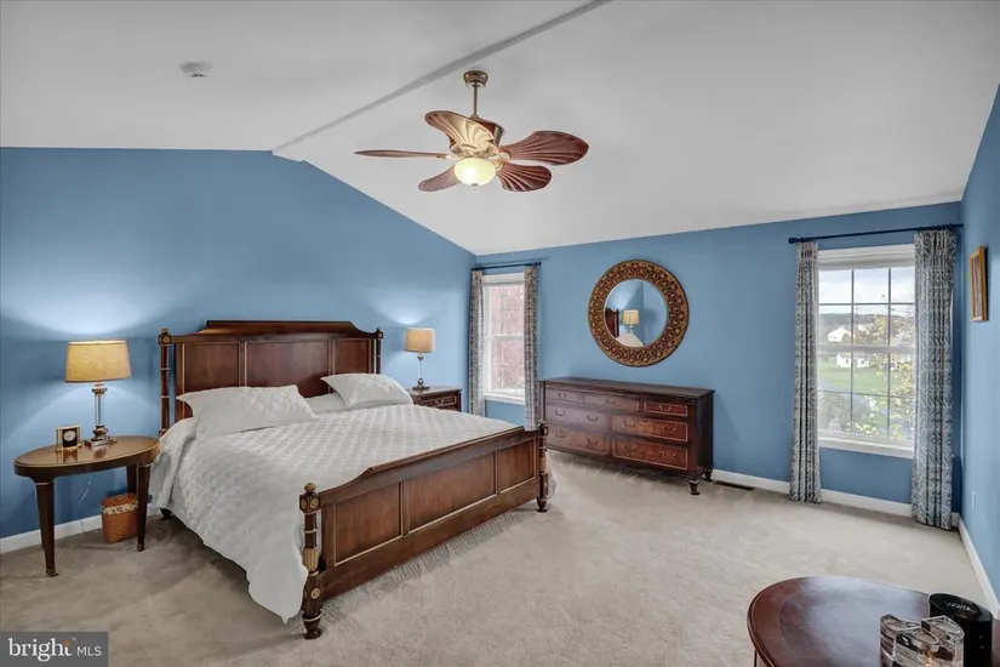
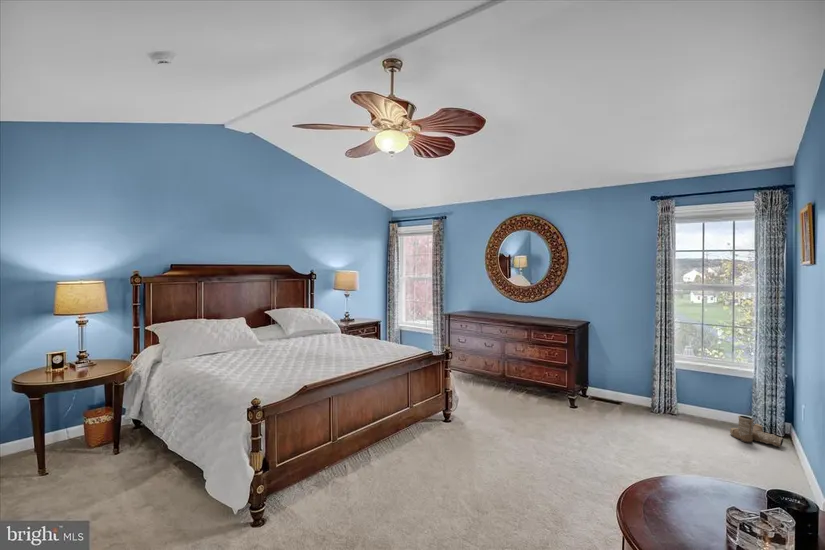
+ boots [729,415,784,448]
